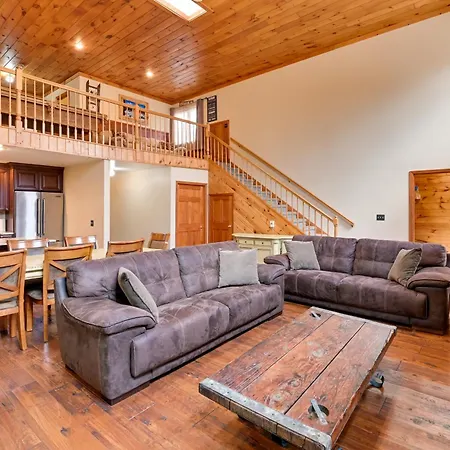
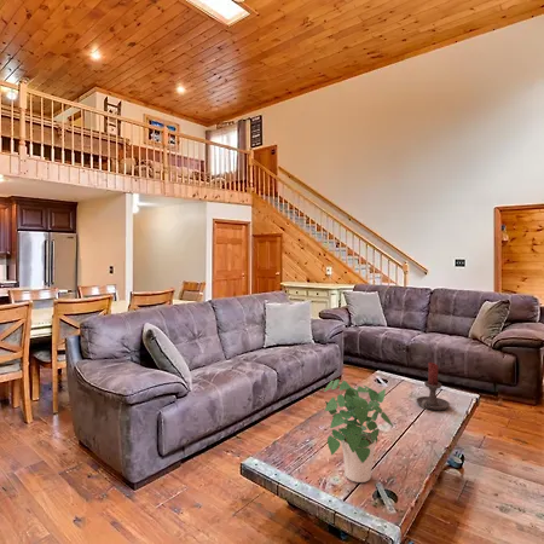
+ candle holder [416,361,451,411]
+ potted plant [323,378,394,484]
